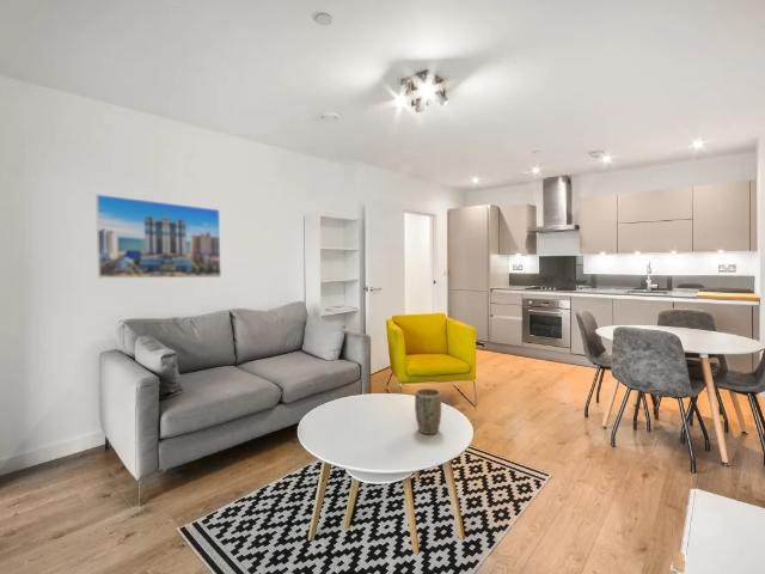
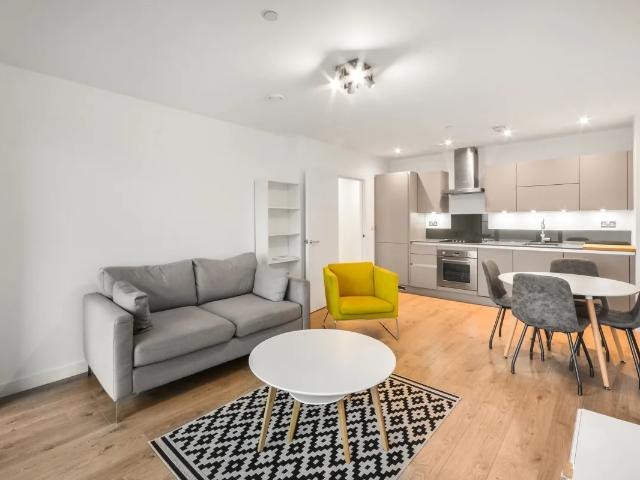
- plant pot [414,387,442,435]
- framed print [94,194,222,279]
